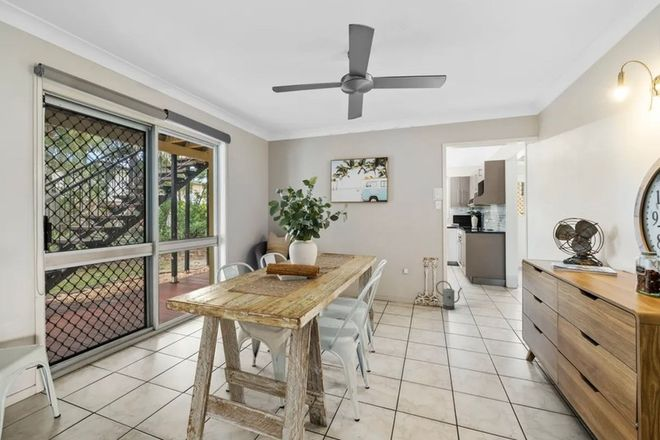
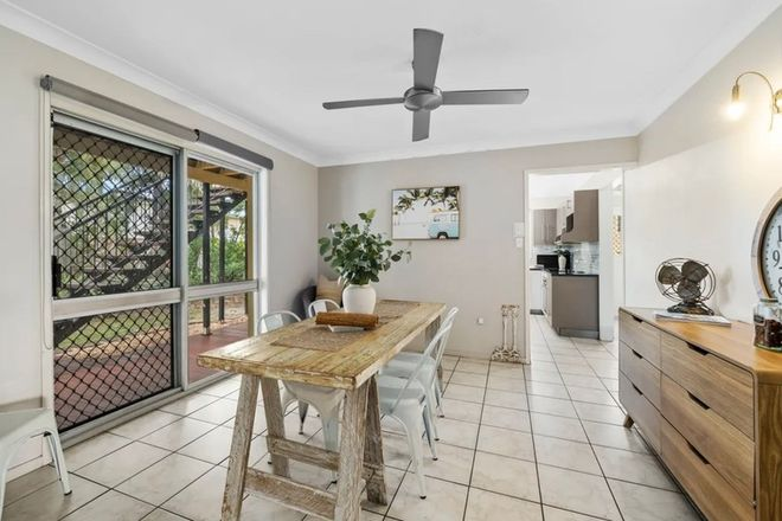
- watering can [435,280,463,311]
